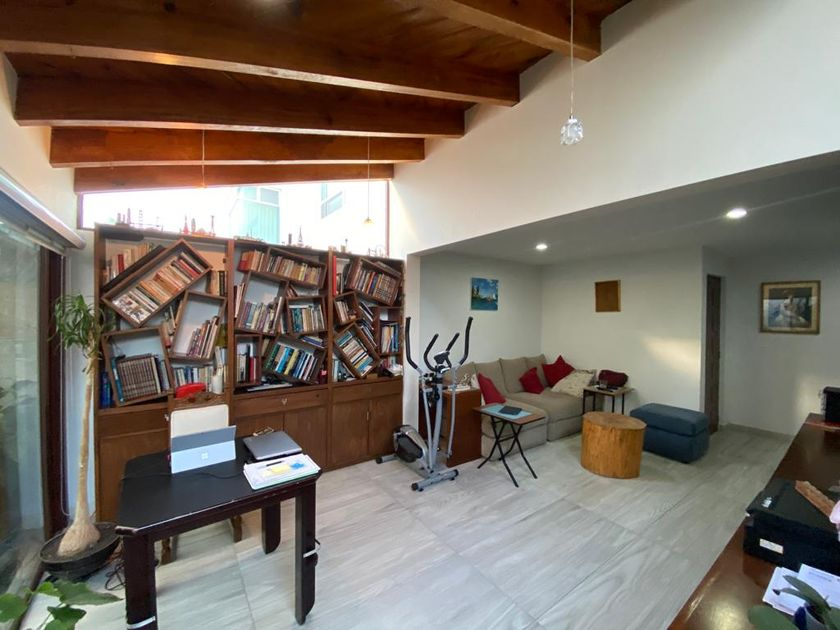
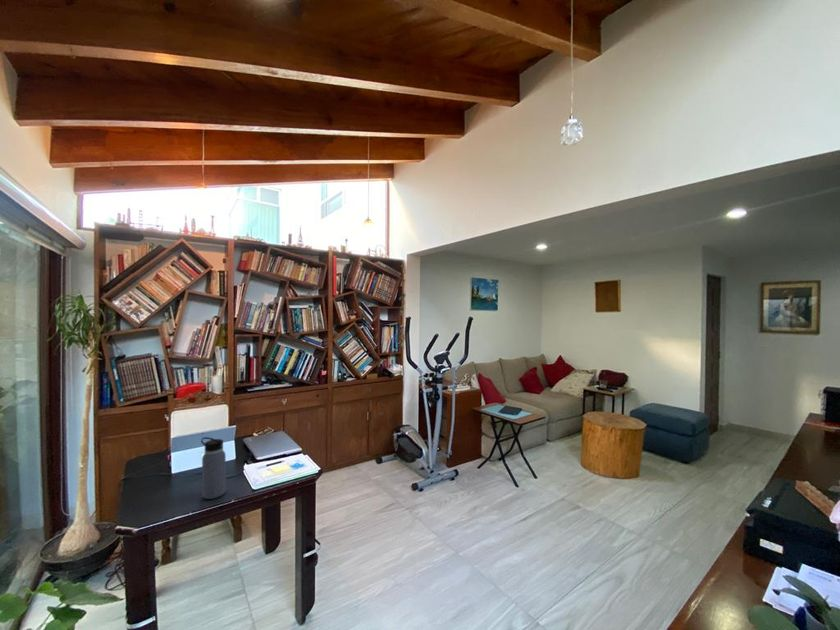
+ water bottle [200,436,227,500]
